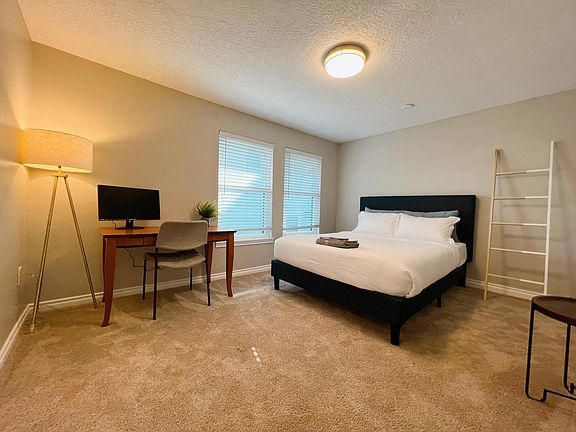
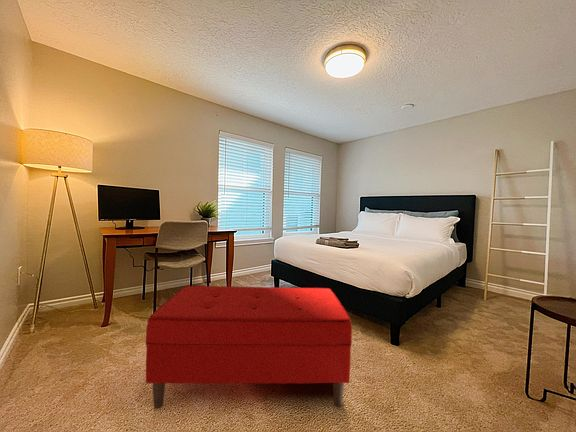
+ bench [145,285,353,410]
